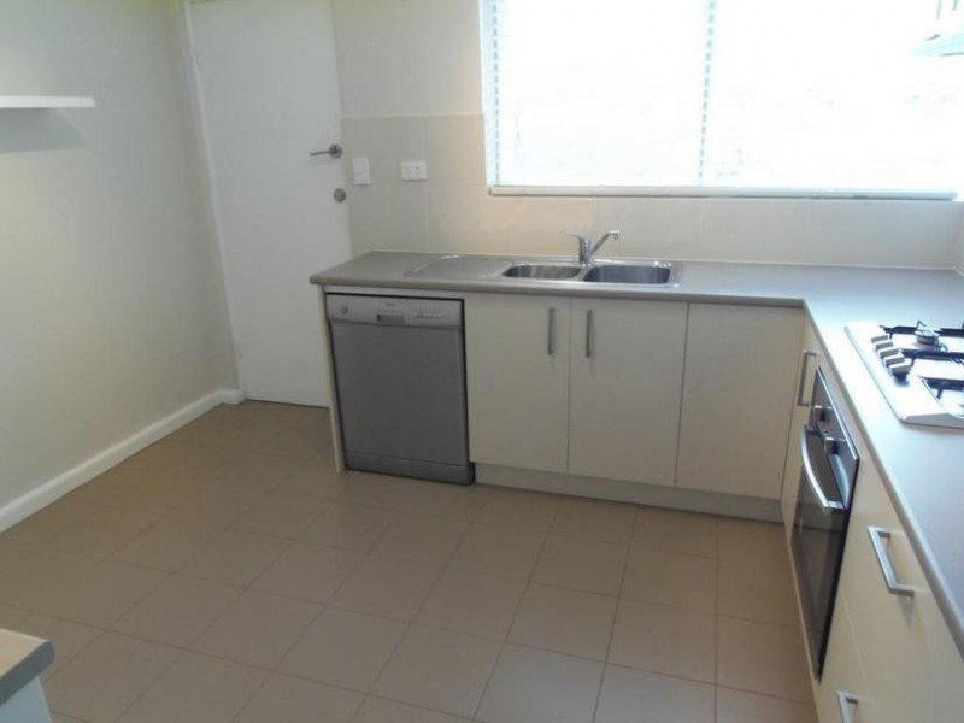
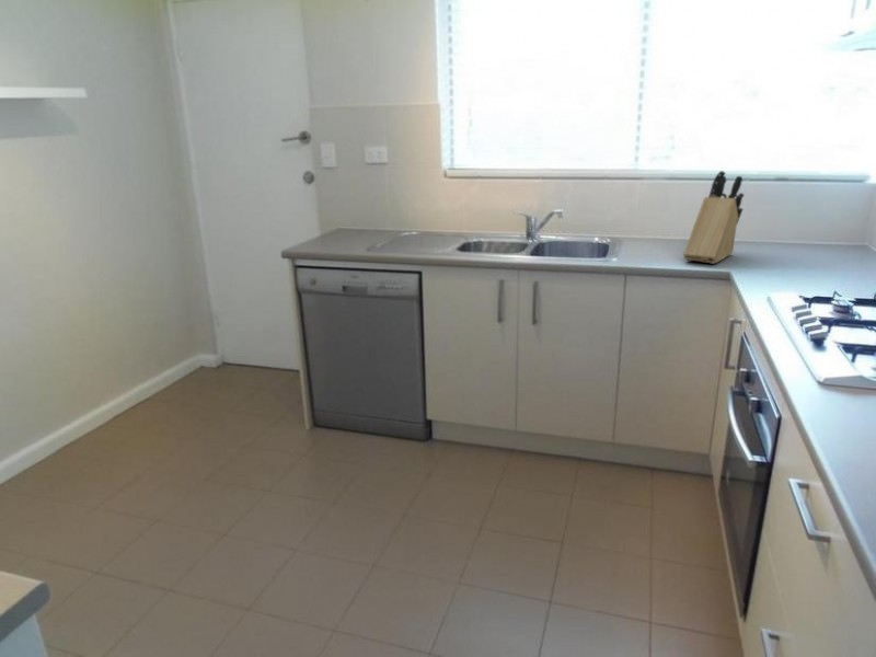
+ knife block [682,170,746,265]
